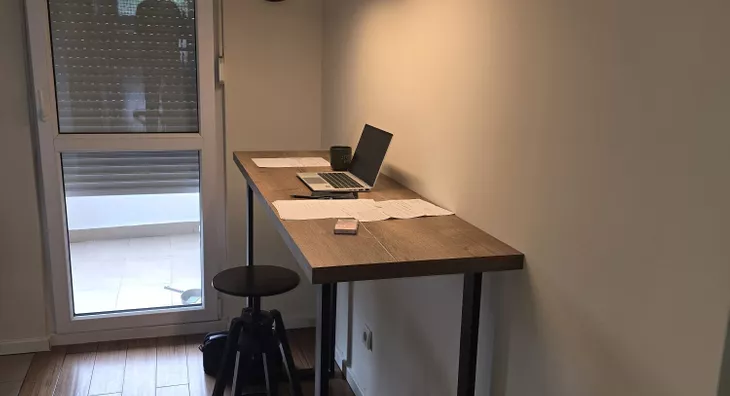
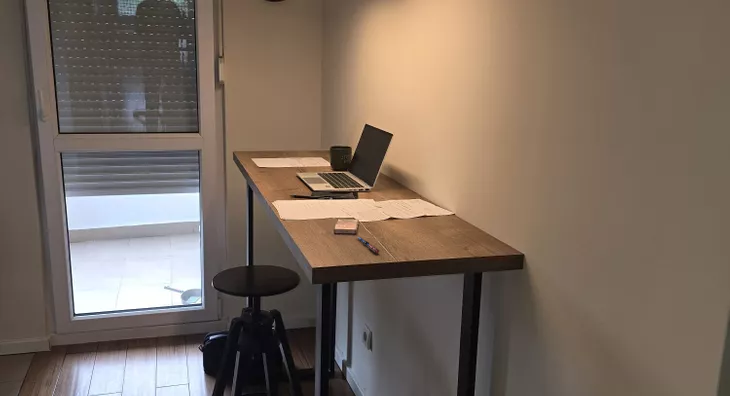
+ pen [356,236,381,254]
